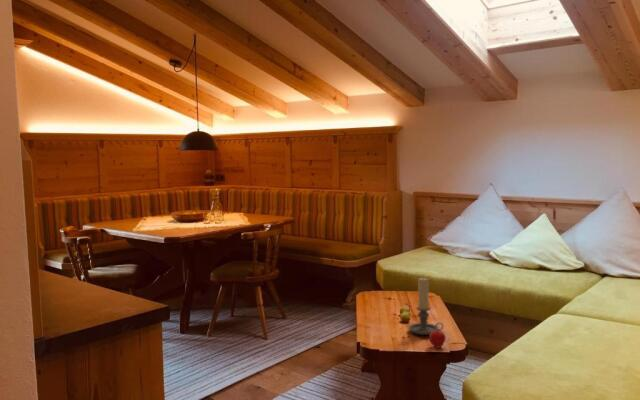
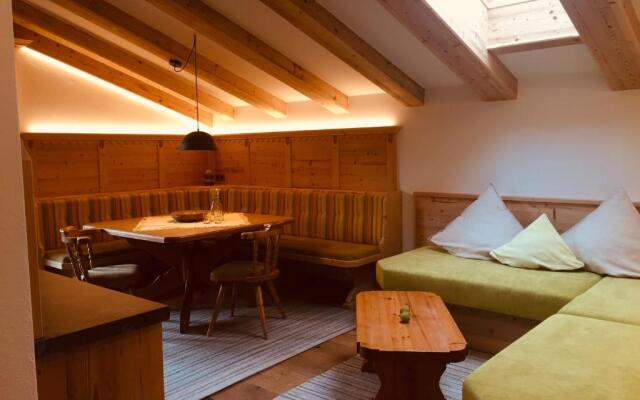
- apple [428,330,447,349]
- candle holder [407,277,444,336]
